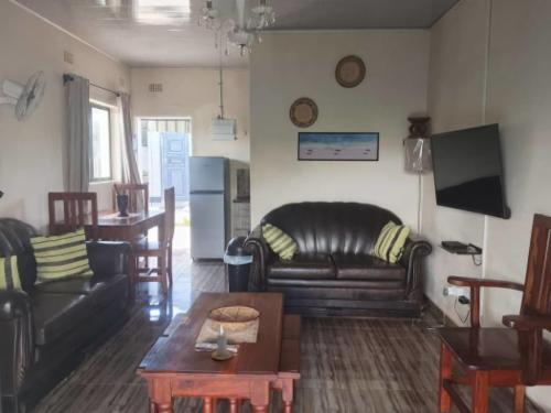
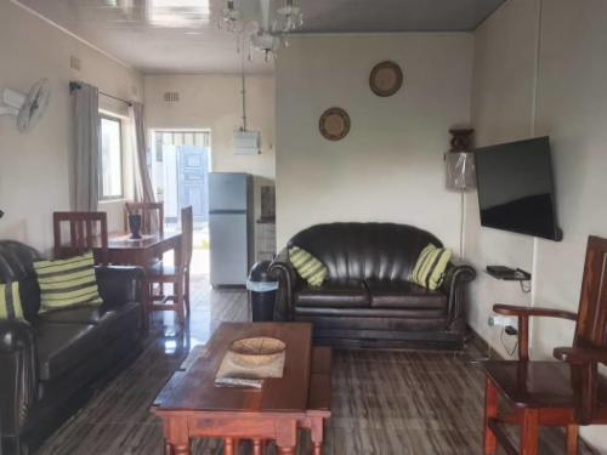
- wall art [296,131,380,162]
- candle [210,325,234,361]
